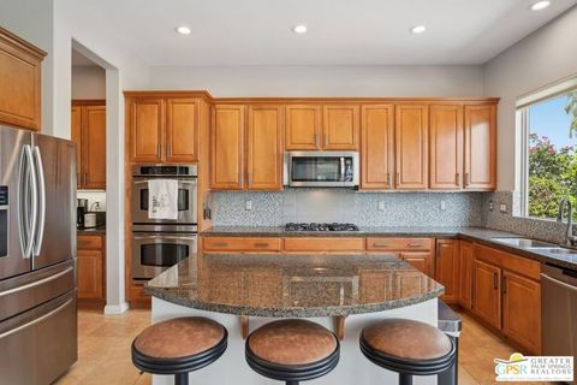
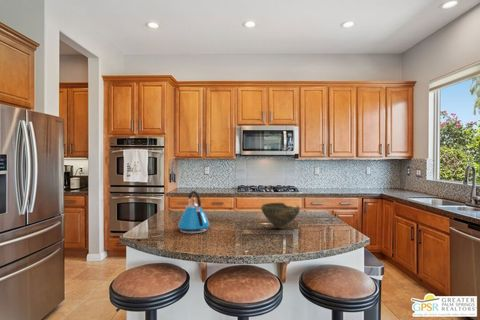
+ kettle [177,190,211,234]
+ bowl [260,202,301,230]
